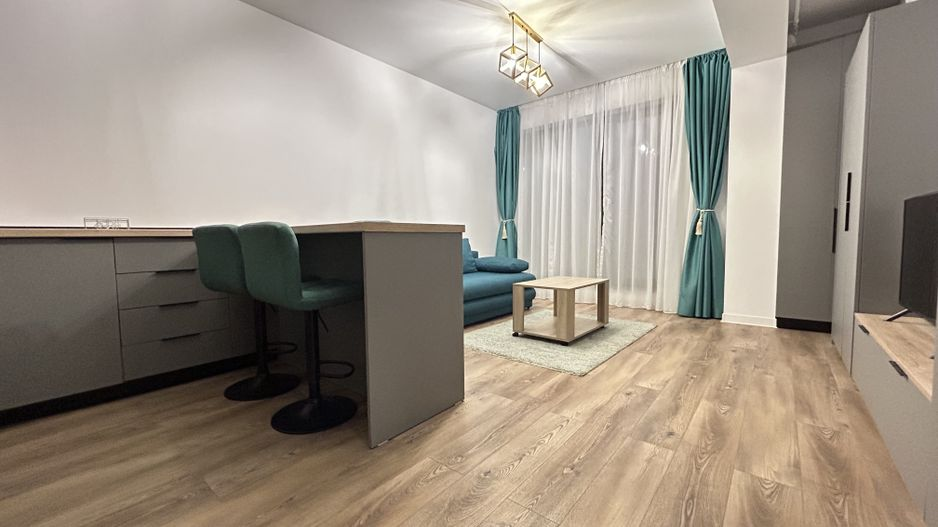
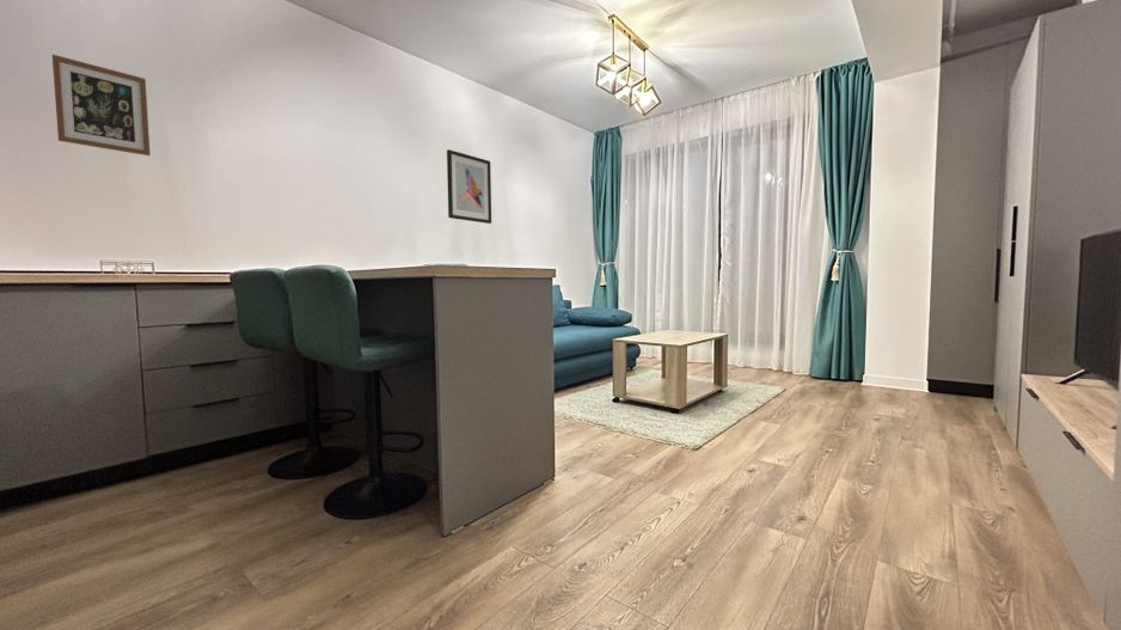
+ wall art [51,54,152,157]
+ wall art [446,148,492,225]
